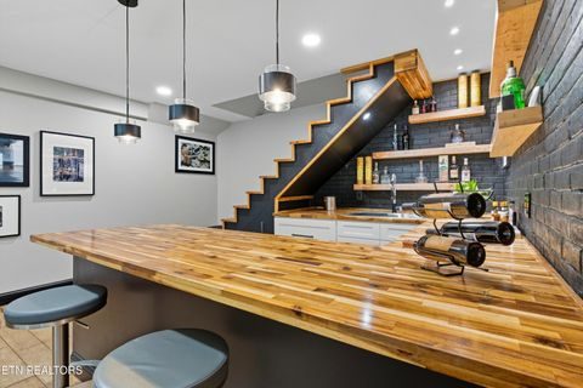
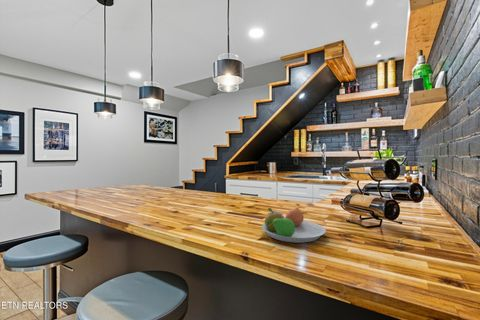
+ fruit bowl [260,207,327,244]
